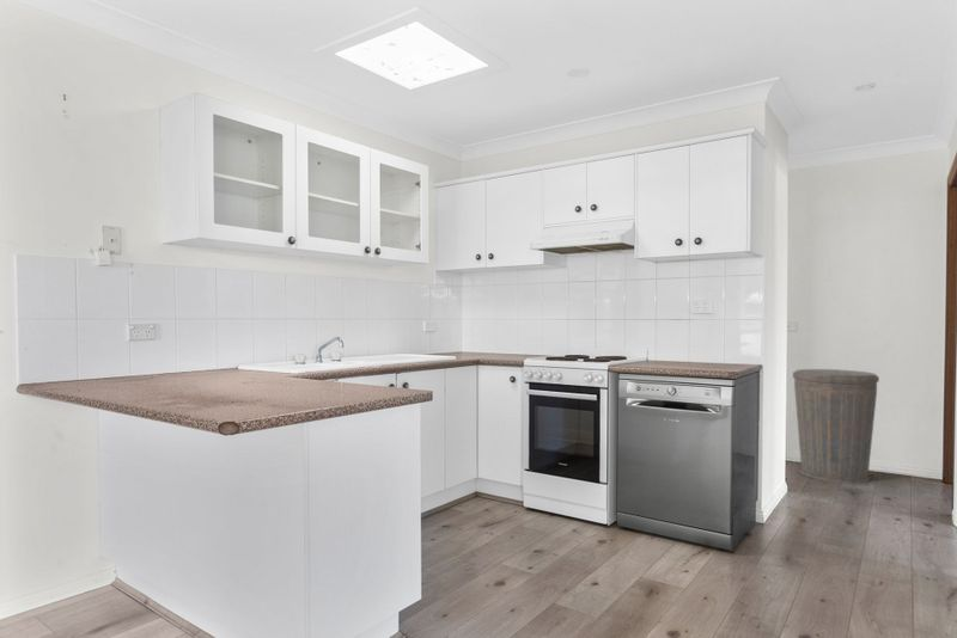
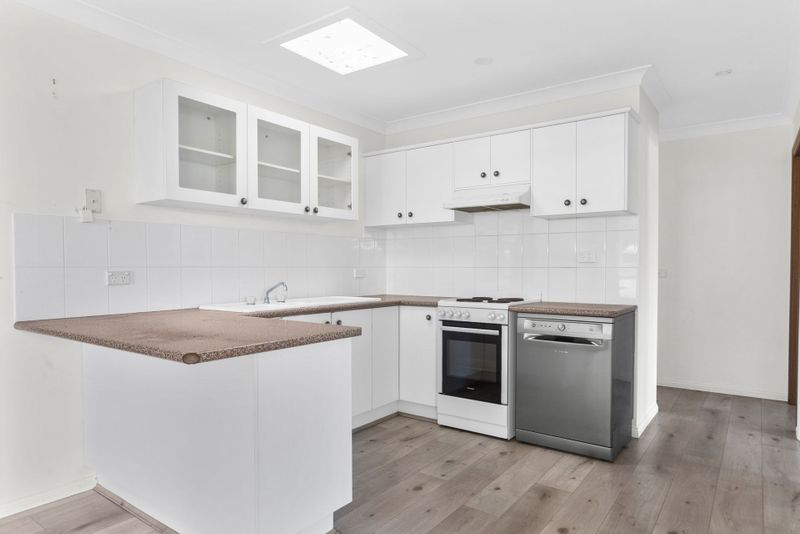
- trash can [792,368,880,485]
